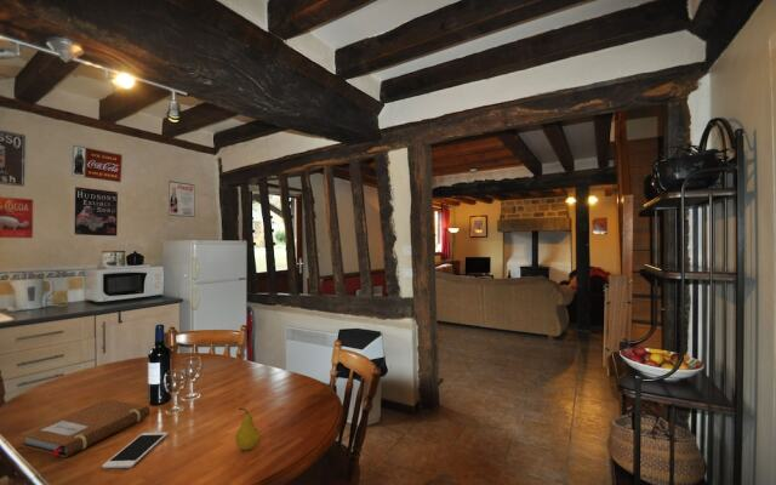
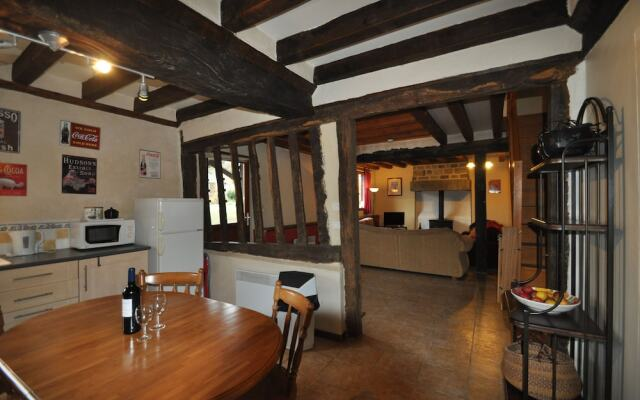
- notebook [18,398,152,458]
- fruit [234,407,261,451]
- cell phone [101,432,169,469]
